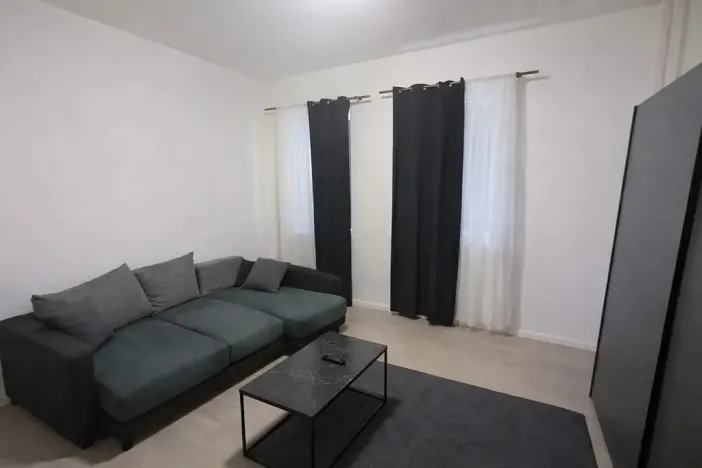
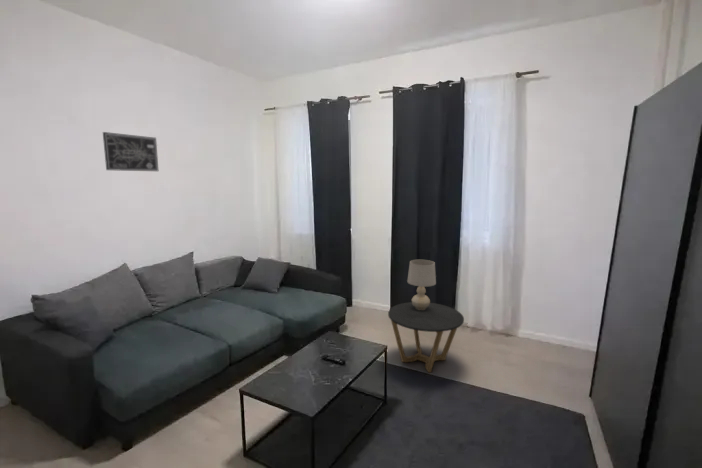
+ side table [387,301,465,373]
+ wall art [102,131,159,172]
+ table lamp [406,259,437,310]
